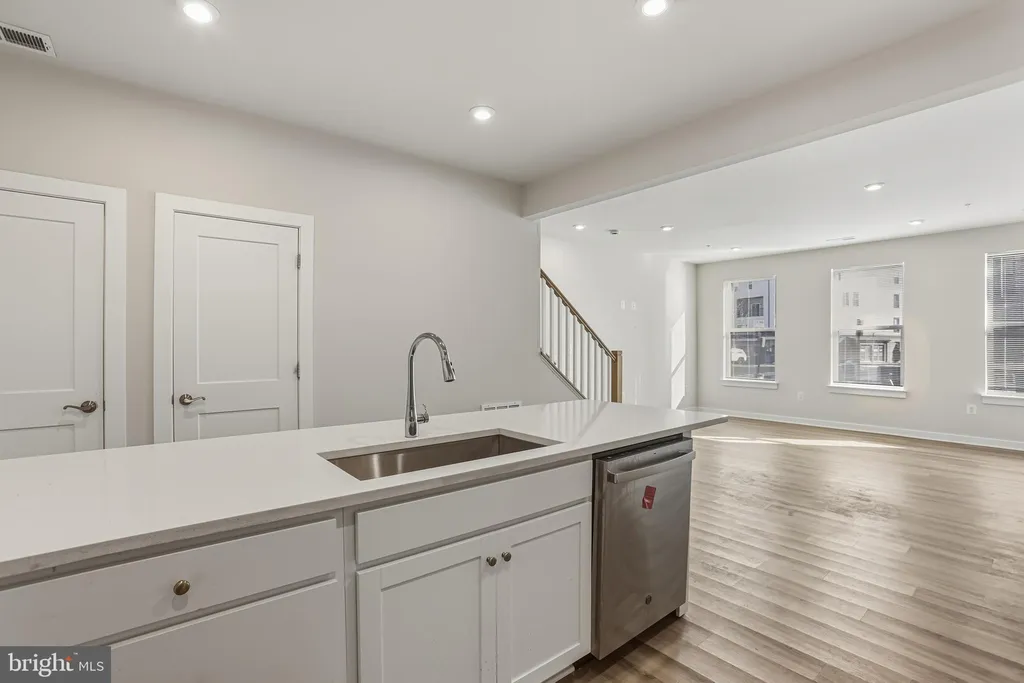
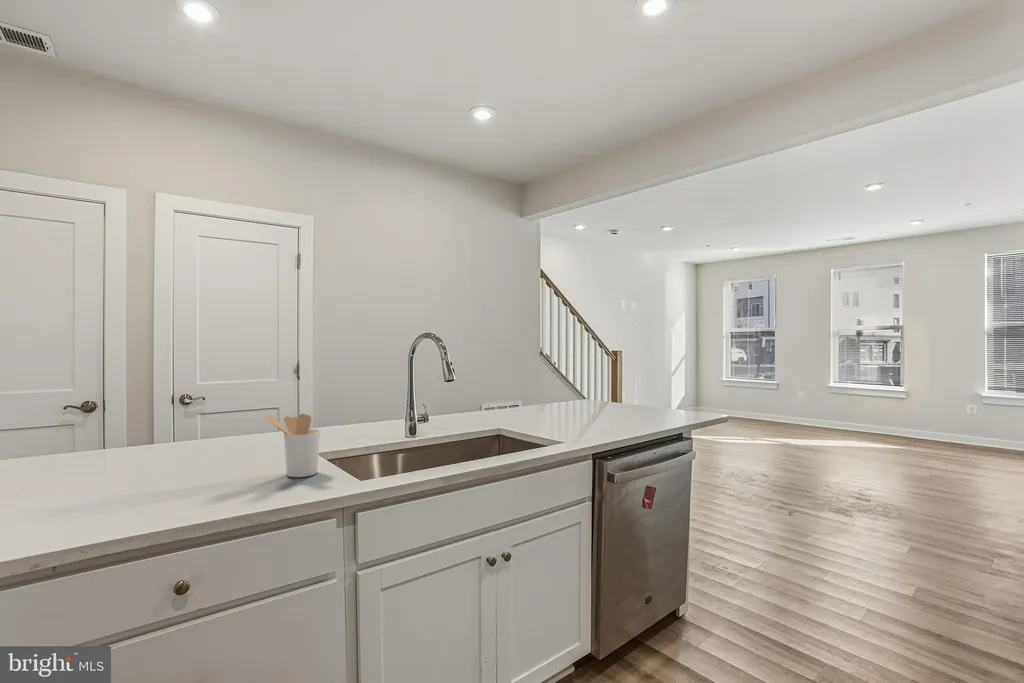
+ utensil holder [265,413,321,478]
